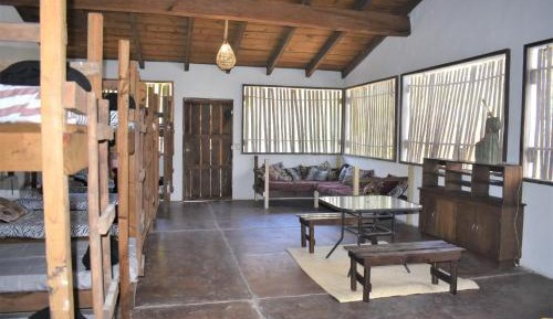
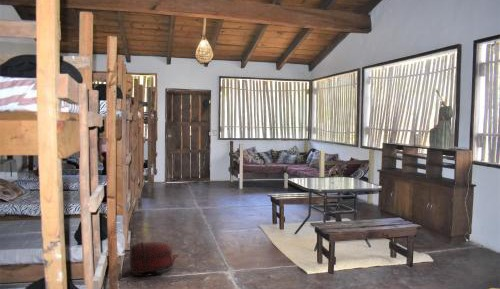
+ backpack [129,241,179,277]
